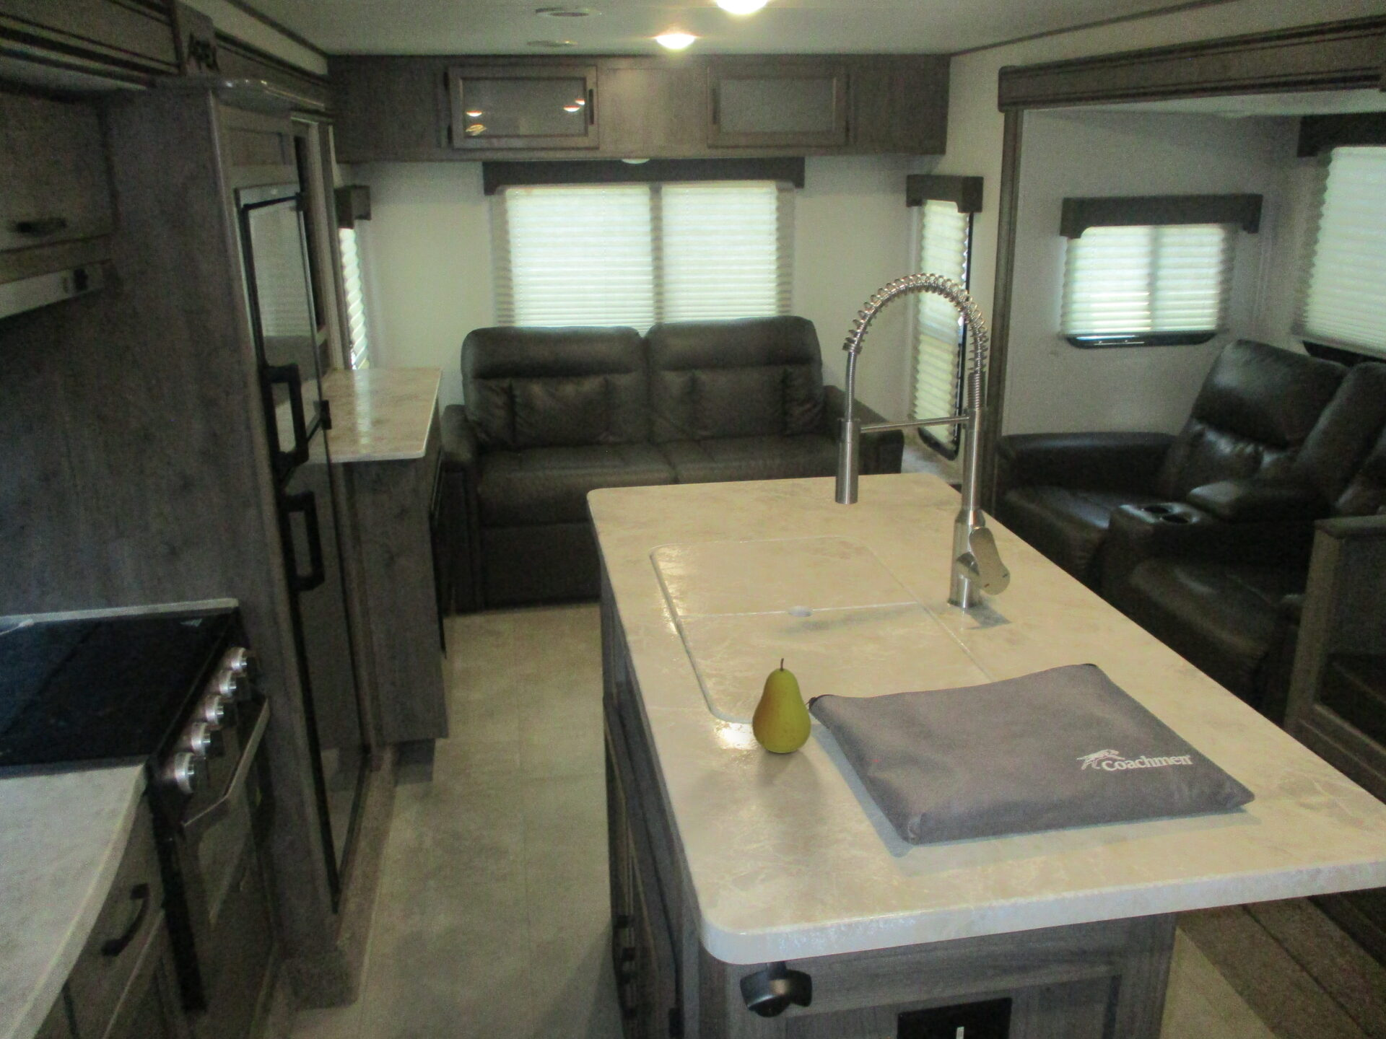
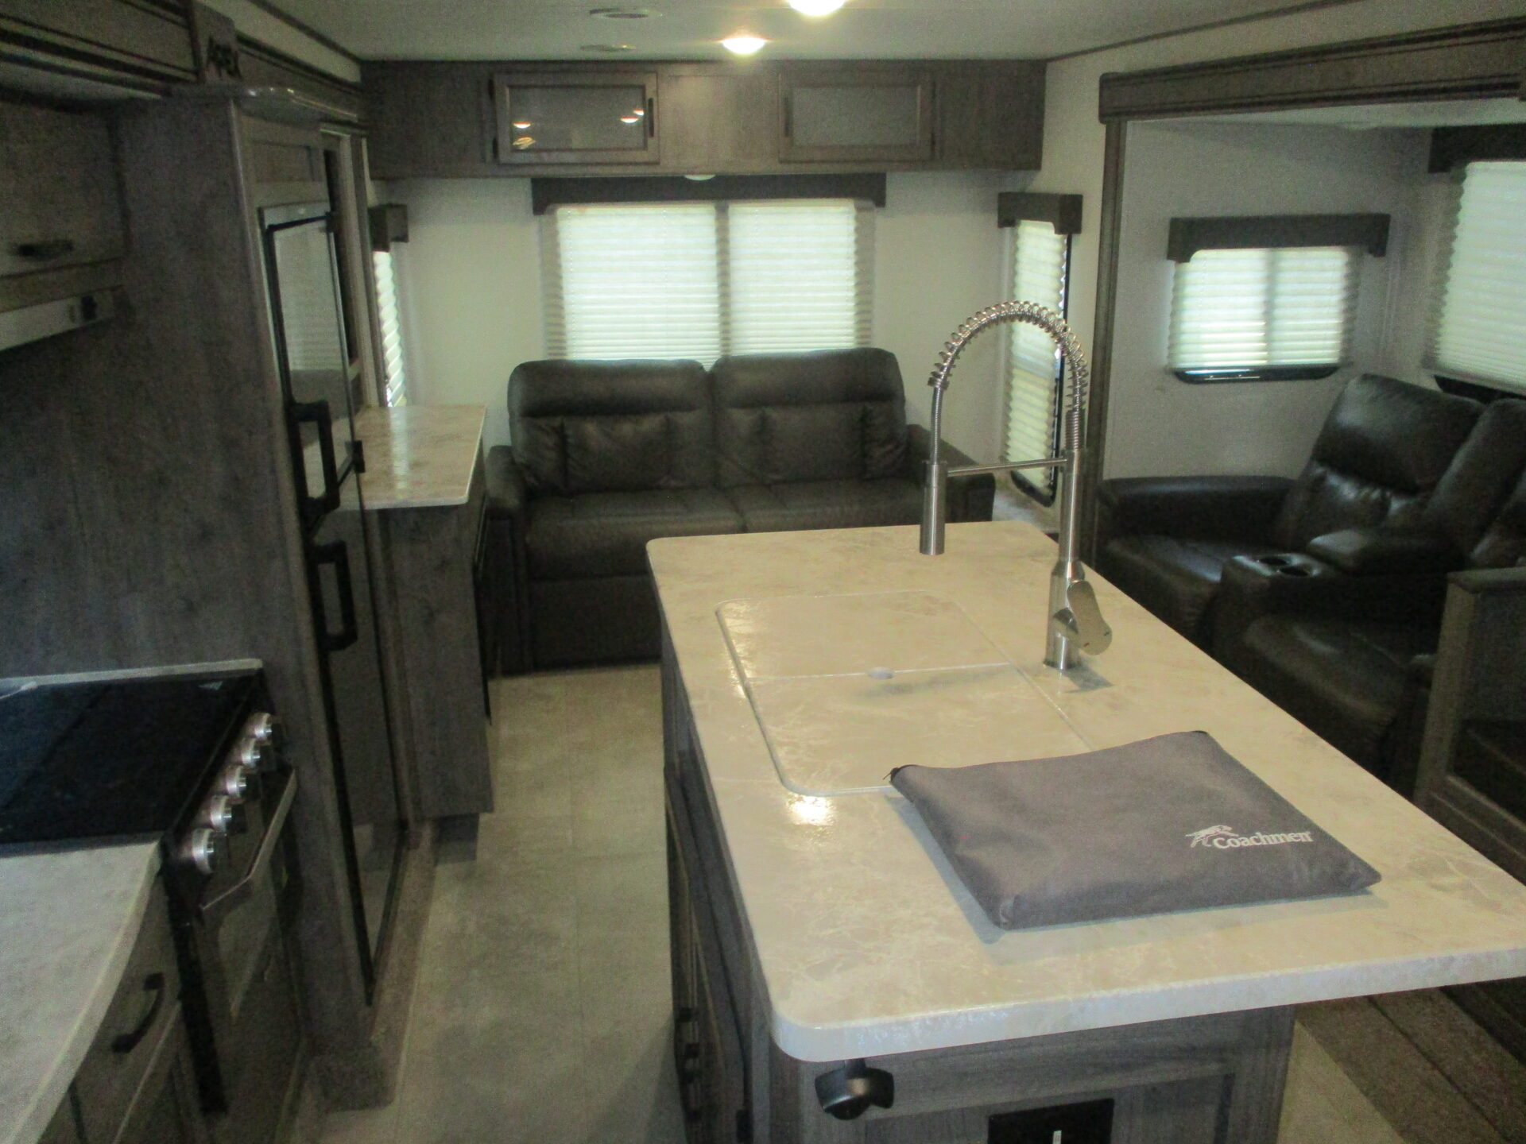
- fruit [751,657,812,754]
